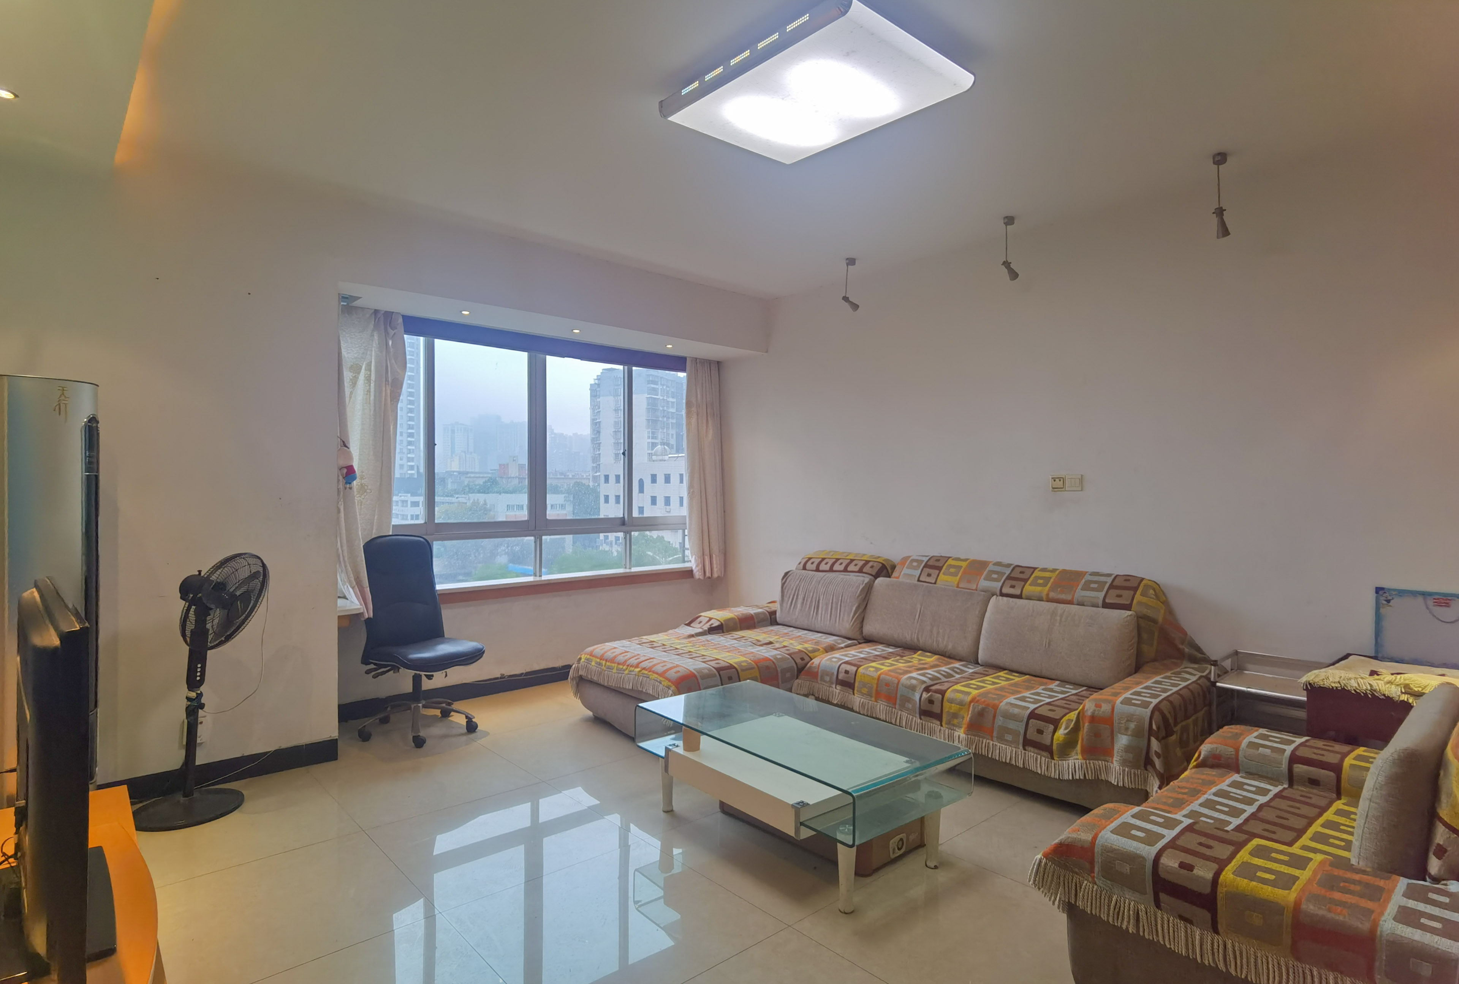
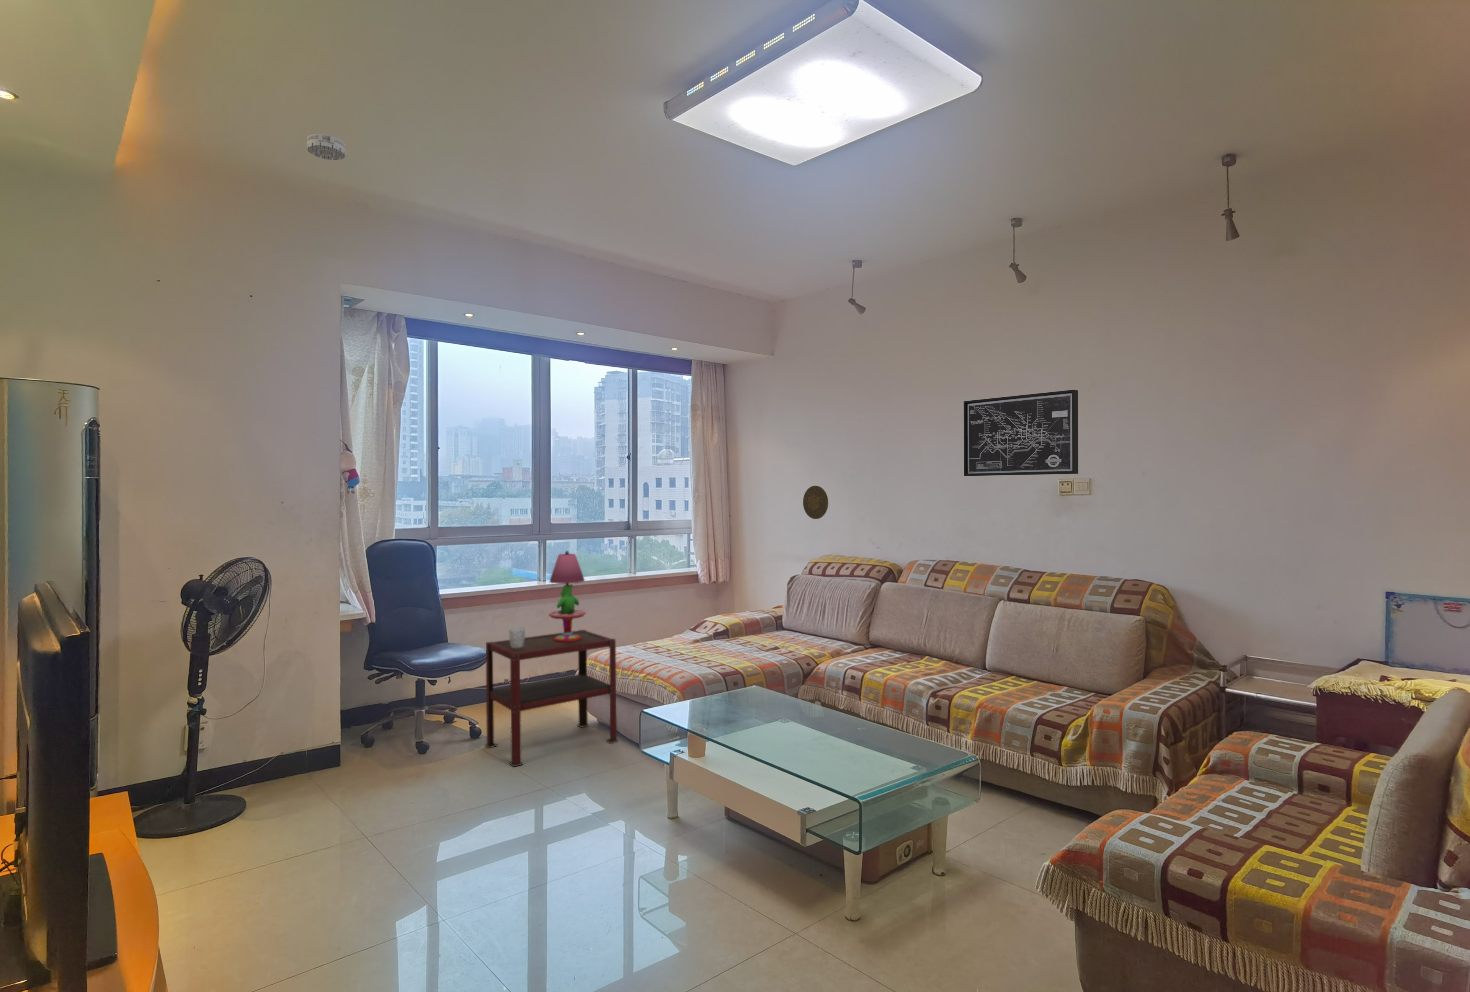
+ wall art [963,390,1079,476]
+ mug [508,627,526,649]
+ decorative plate [803,485,829,519]
+ table lamp [548,550,587,642]
+ side table [485,629,619,767]
+ smoke detector [307,133,346,161]
